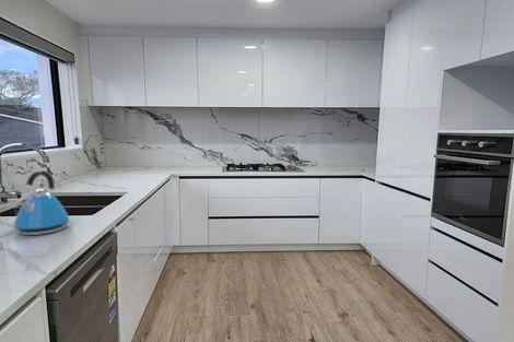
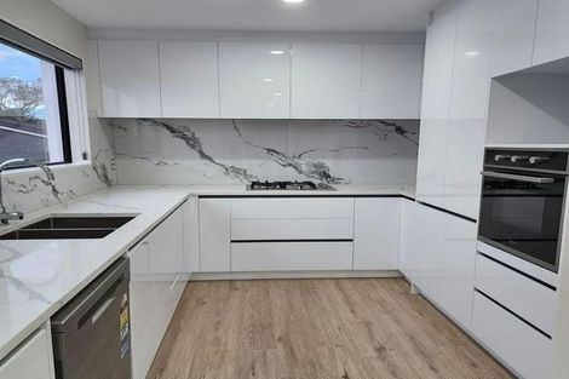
- kettle [12,169,71,236]
